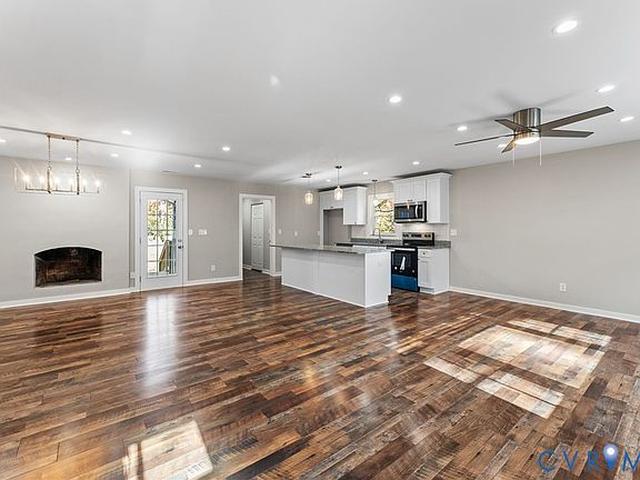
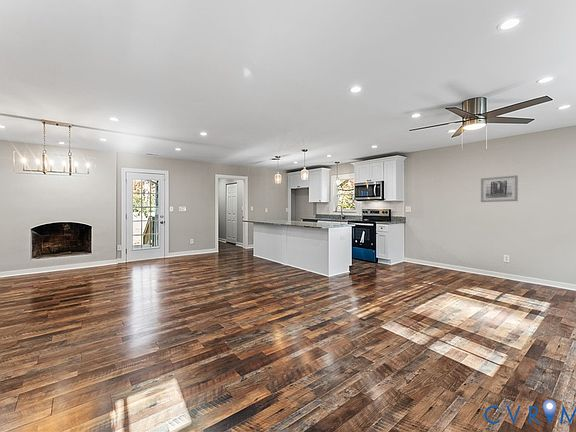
+ wall art [480,175,519,203]
